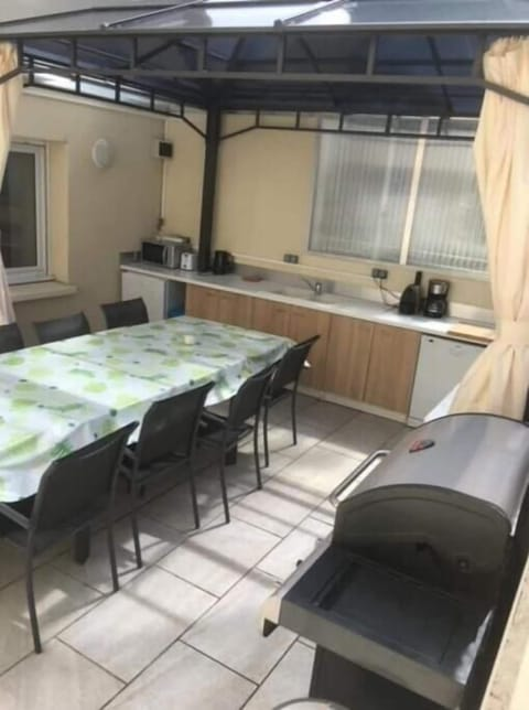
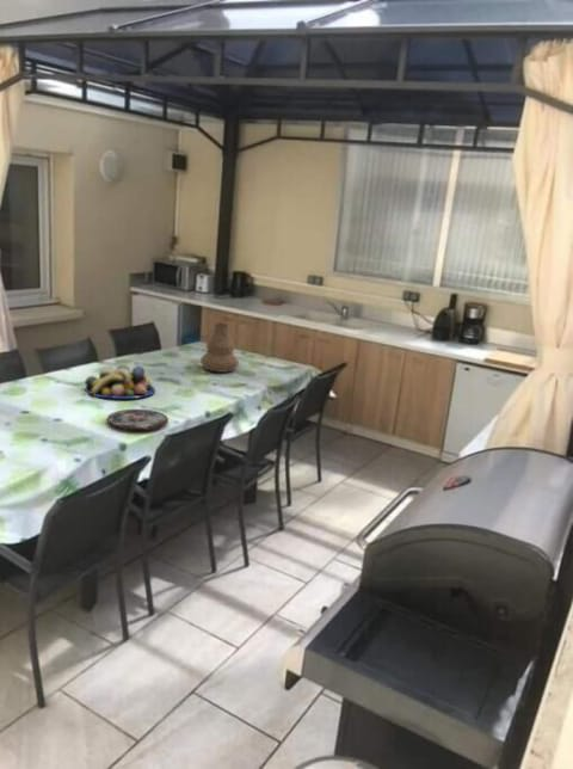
+ vase [199,322,240,374]
+ plate [106,408,170,431]
+ fruit bowl [82,364,156,400]
